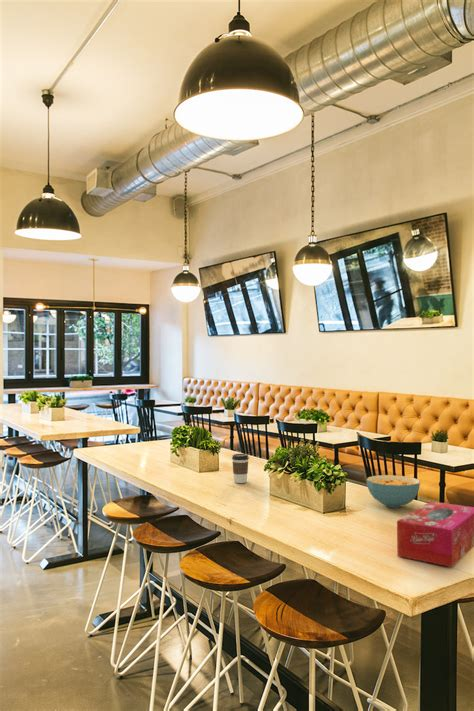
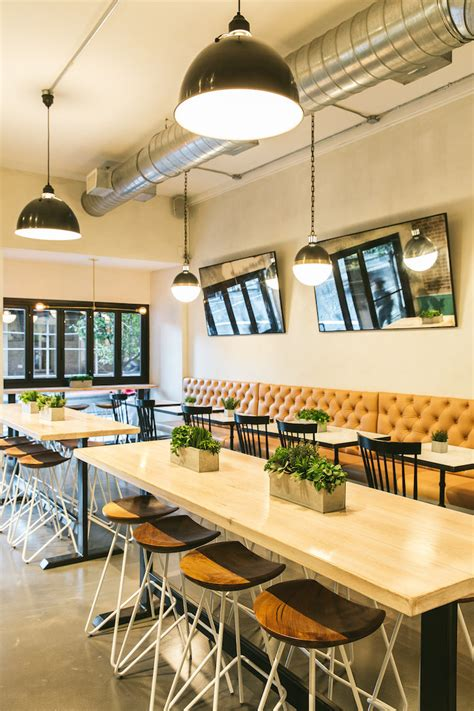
- tissue box [396,500,474,568]
- cereal bowl [366,474,421,509]
- coffee cup [231,453,250,484]
